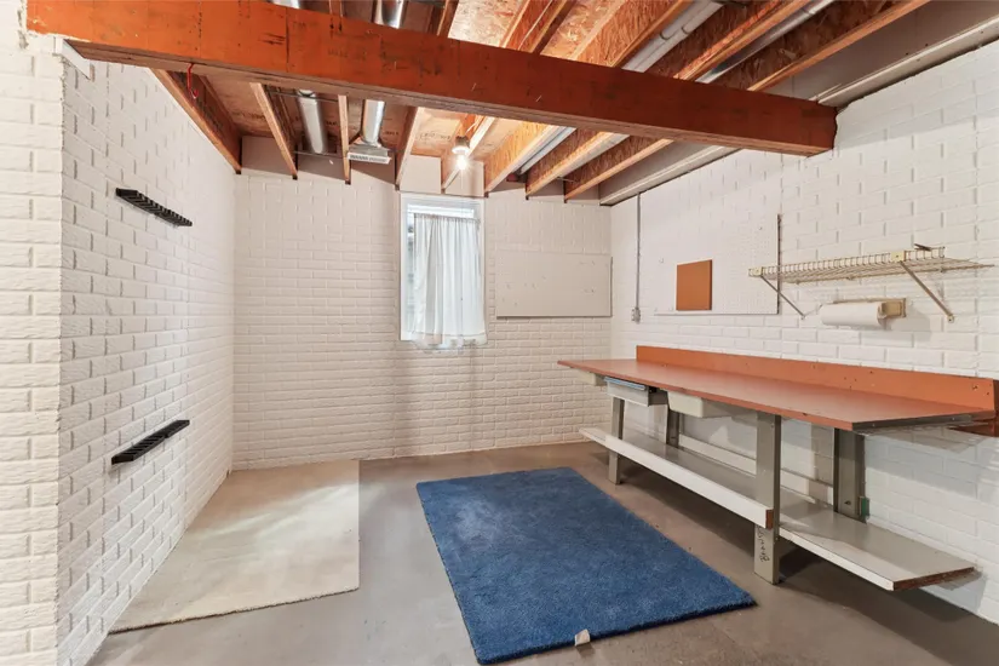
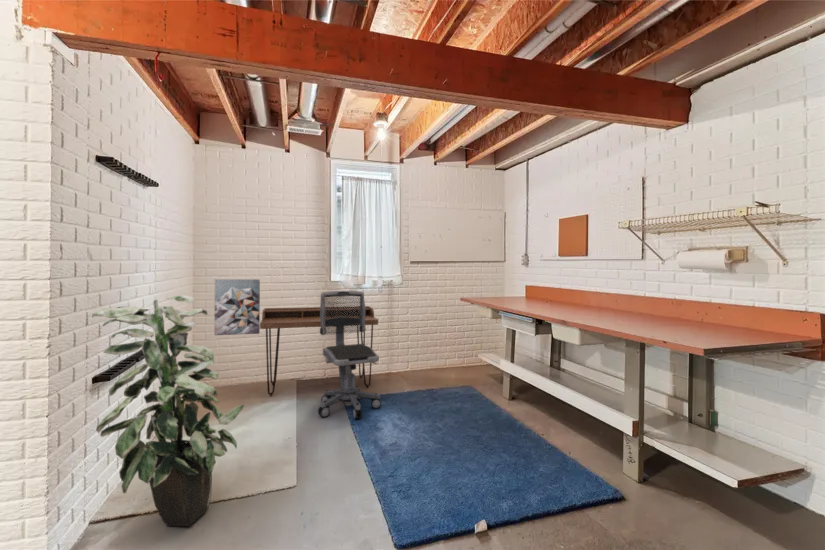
+ desk [260,305,379,397]
+ wall art [213,278,261,336]
+ office chair [317,290,382,420]
+ indoor plant [91,294,245,527]
